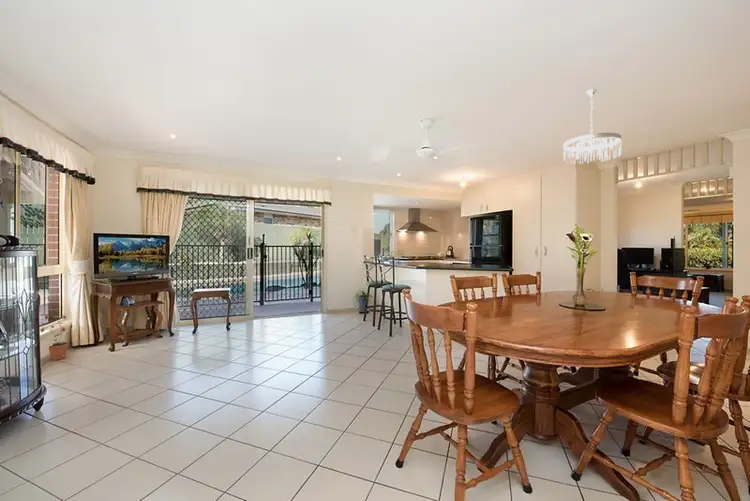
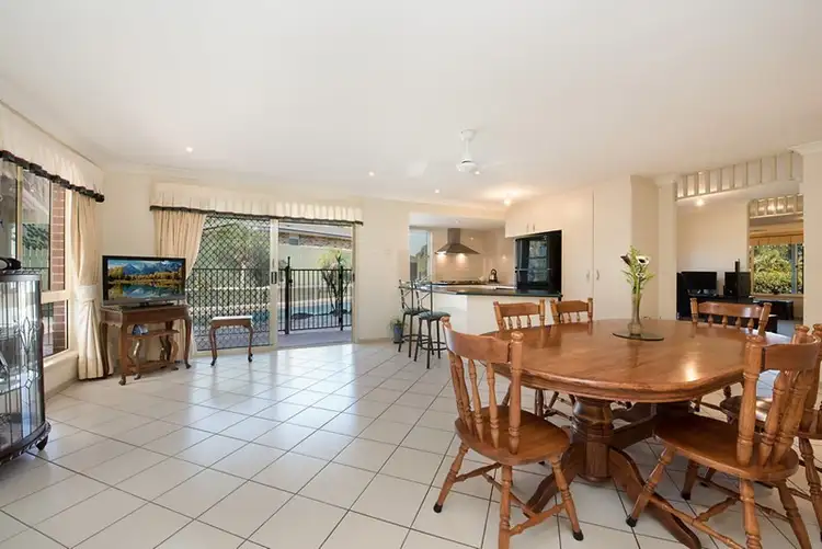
- chandelier [562,88,622,165]
- potted plant [40,314,70,361]
